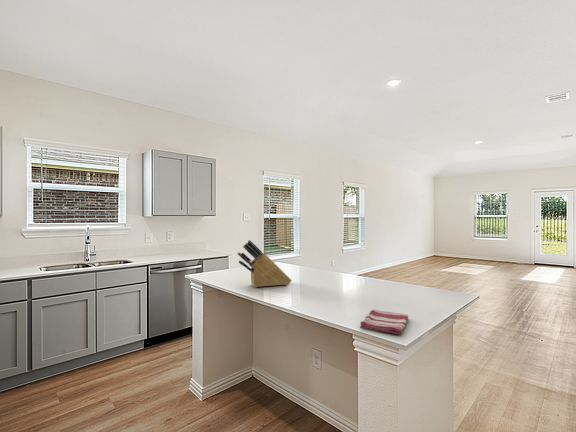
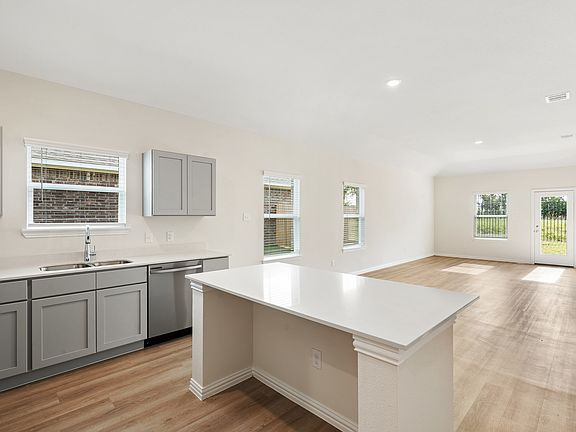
- knife block [237,239,293,288]
- dish towel [359,309,409,335]
